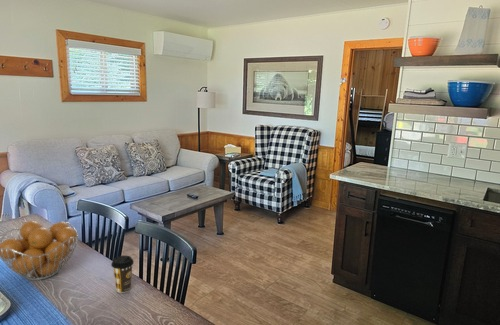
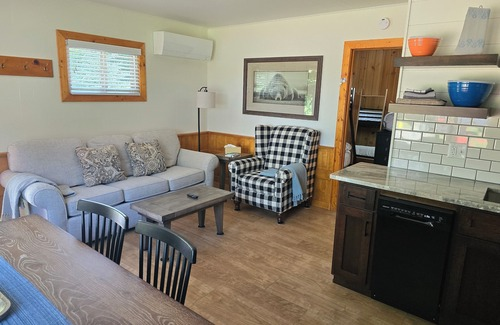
- coffee cup [110,255,135,294]
- fruit basket [0,220,80,281]
